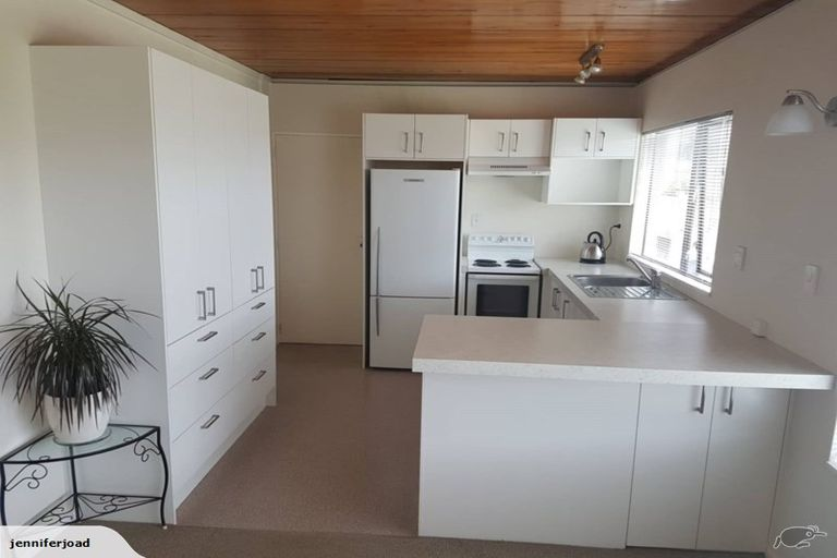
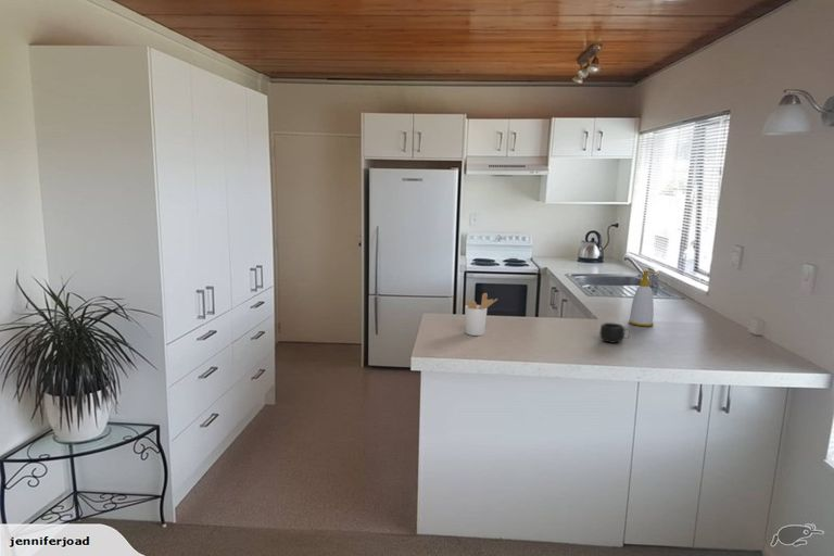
+ mug [598,321,631,344]
+ utensil holder [465,292,498,337]
+ soap bottle [628,269,660,327]
